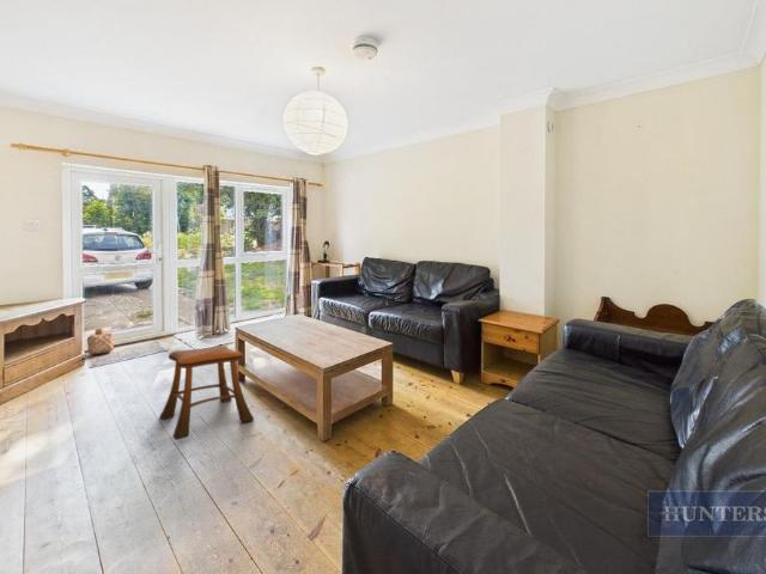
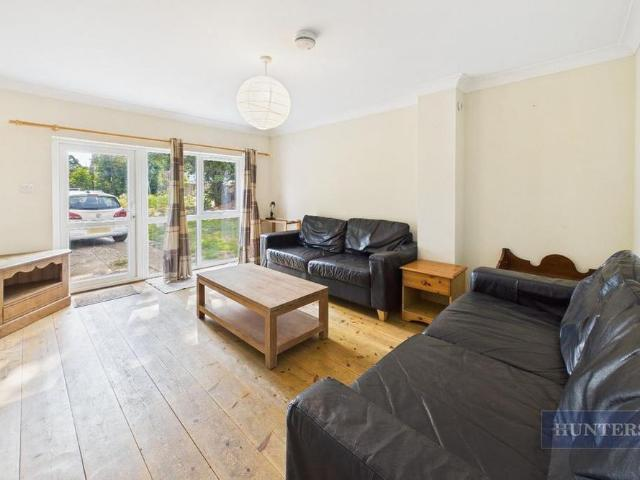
- stool [159,344,255,441]
- basket [86,328,115,355]
